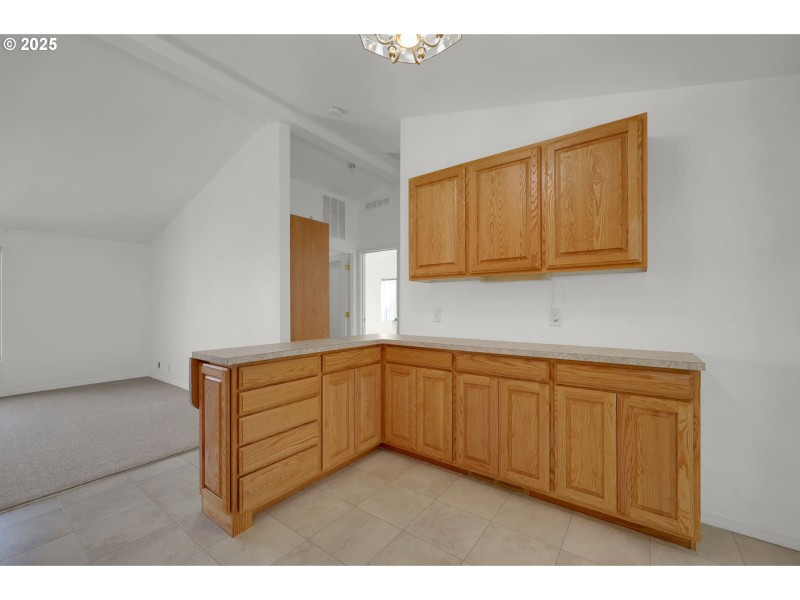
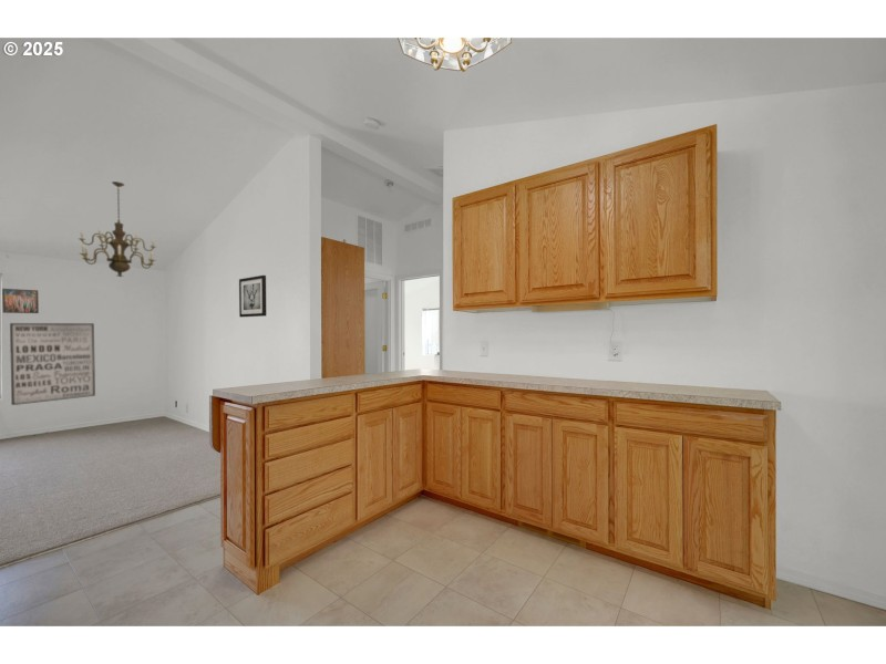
+ wall art [9,322,96,406]
+ chandelier [78,180,157,278]
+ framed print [1,288,40,314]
+ wall art [238,274,267,318]
